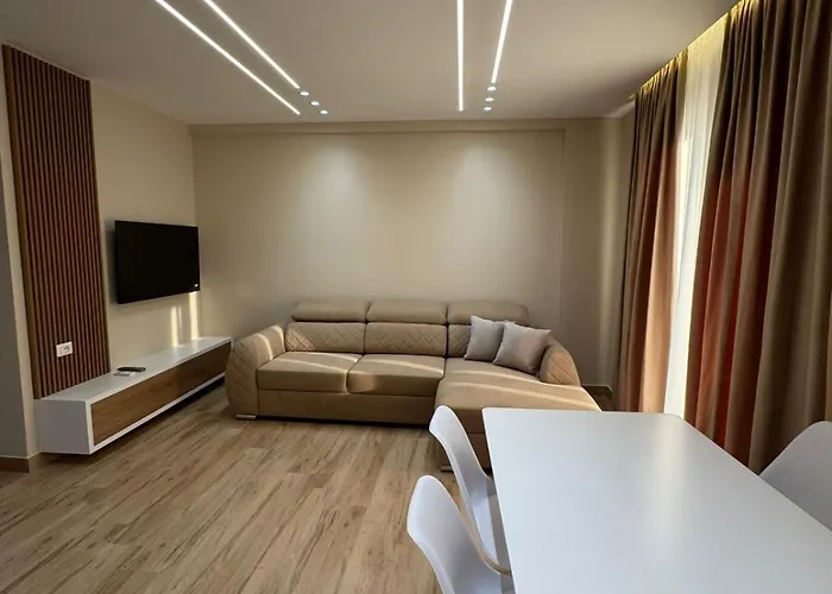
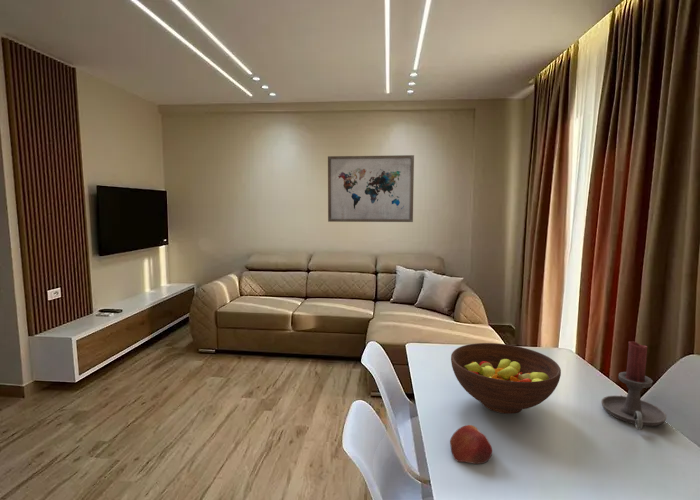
+ wall art [327,154,415,223]
+ fruit bowl [450,342,562,415]
+ candle holder [600,340,668,431]
+ apple [449,424,493,465]
